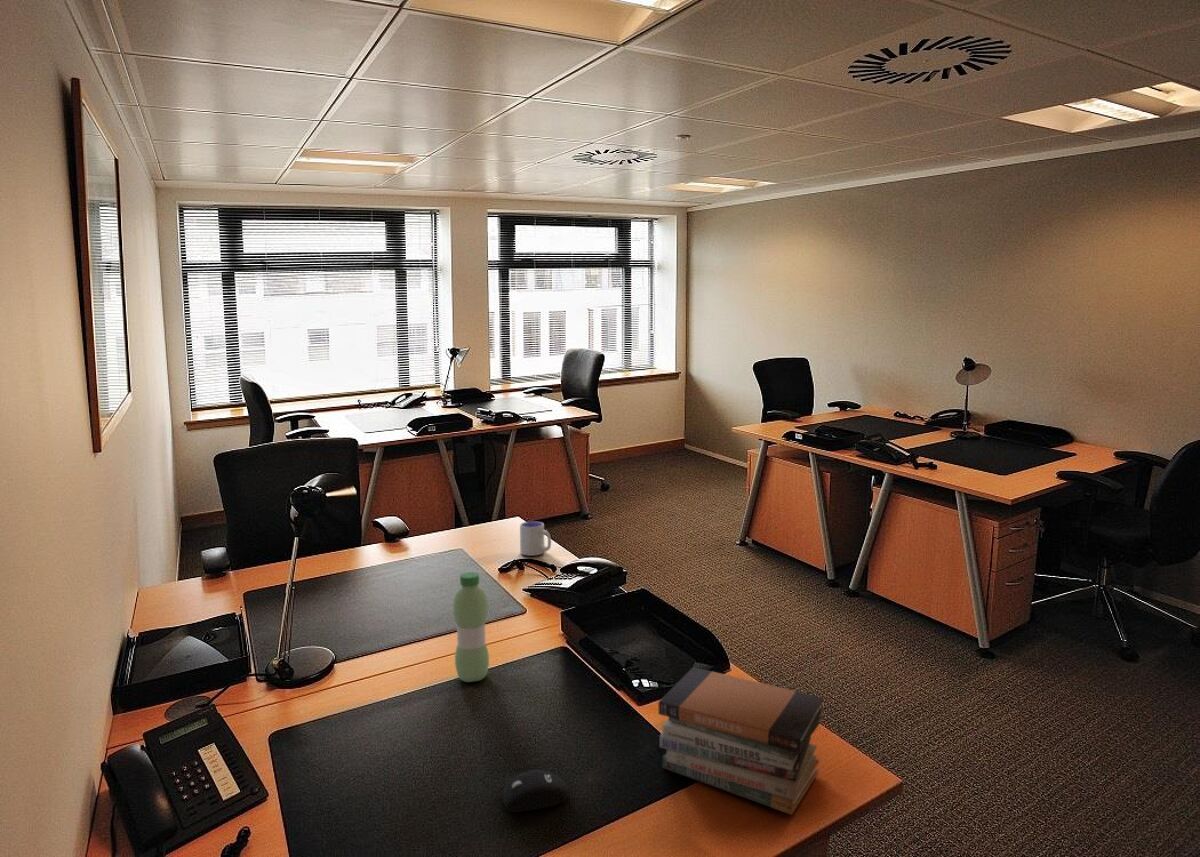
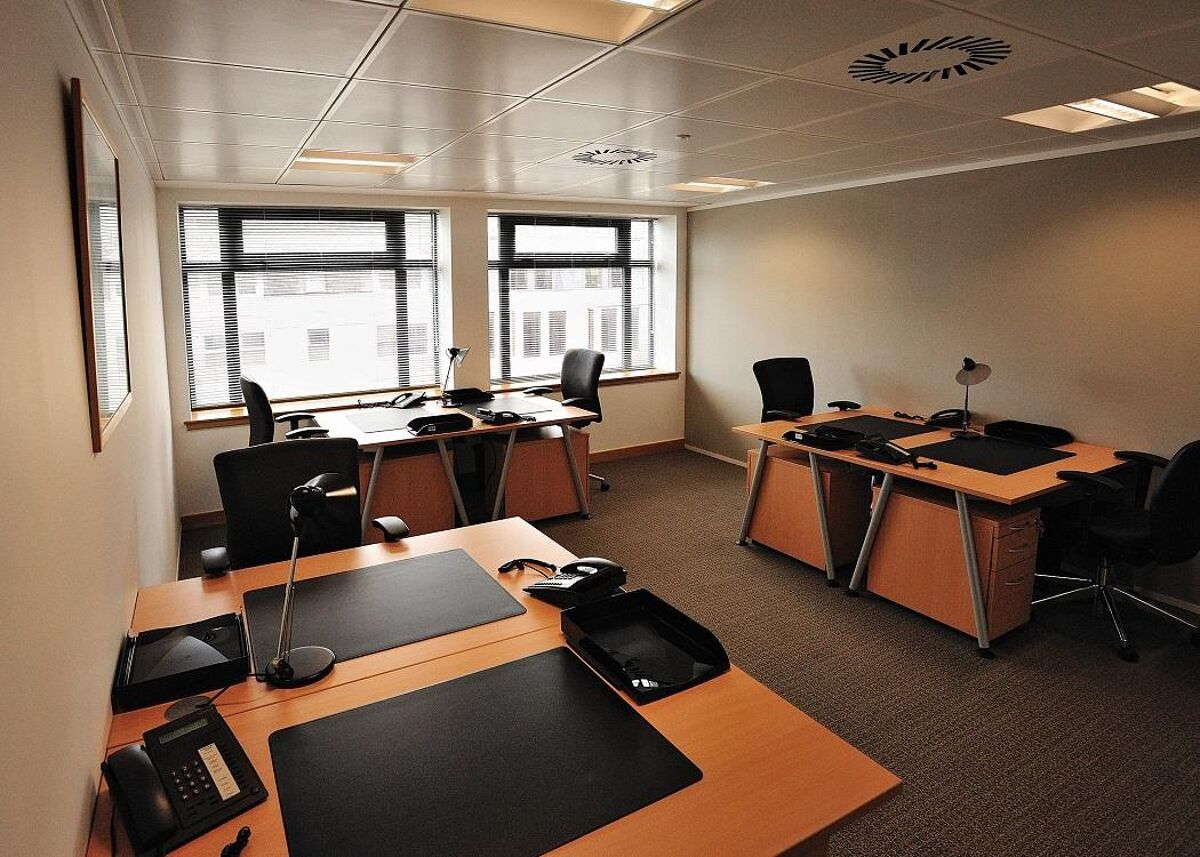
- water bottle [452,571,490,683]
- book stack [658,666,825,816]
- computer mouse [502,769,570,813]
- cup [519,520,552,557]
